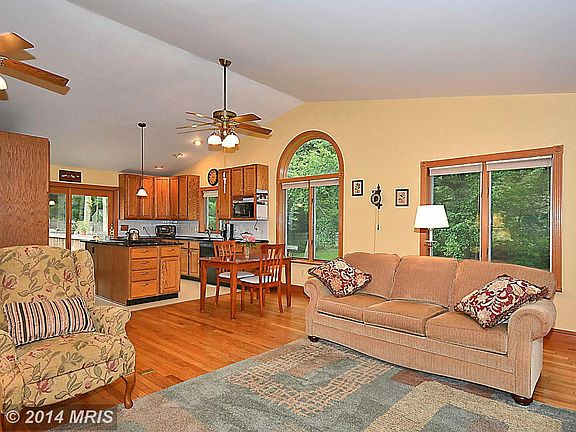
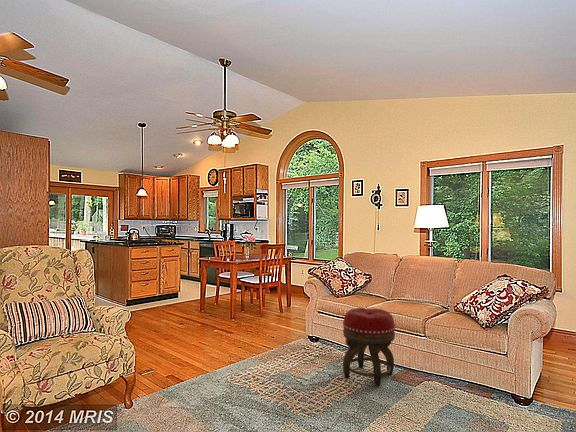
+ footstool [342,307,396,387]
